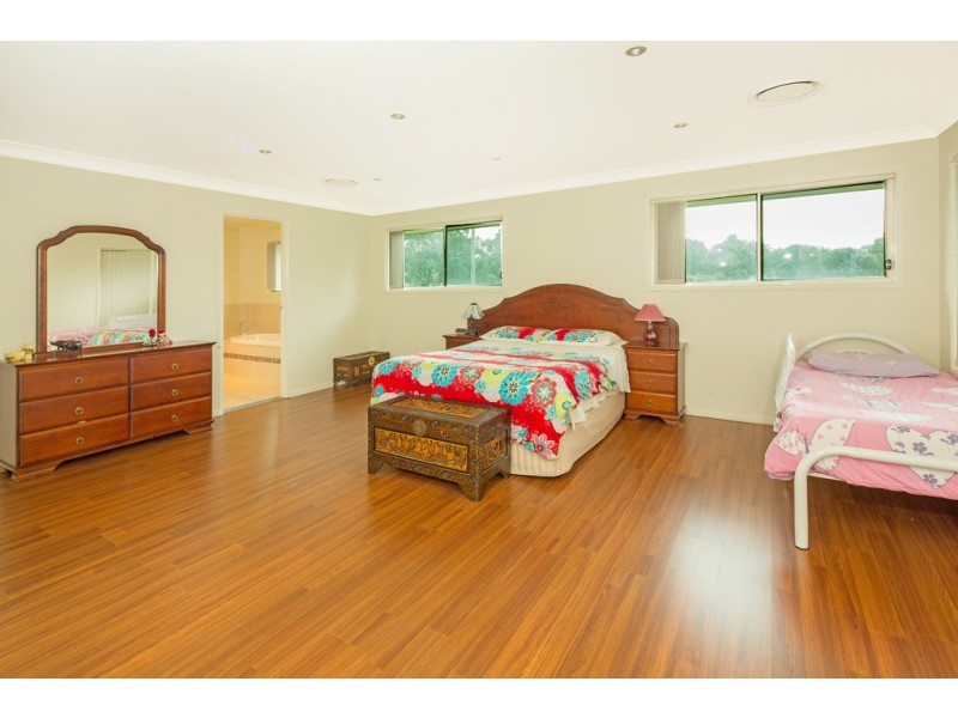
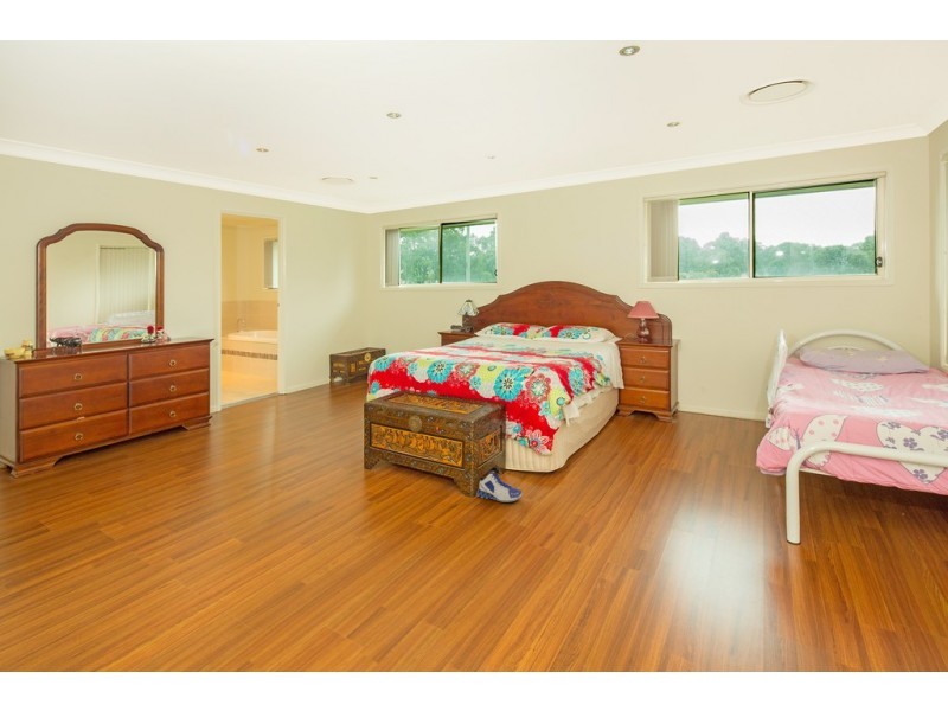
+ sneaker [475,469,523,502]
